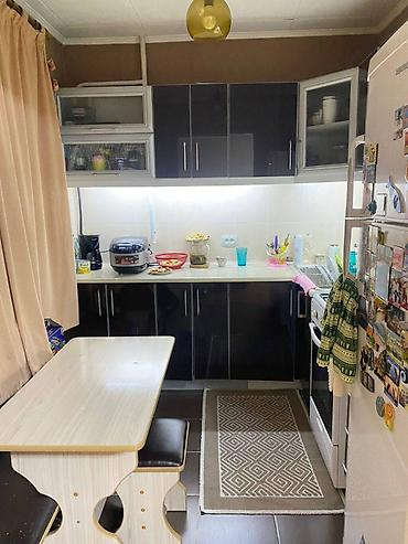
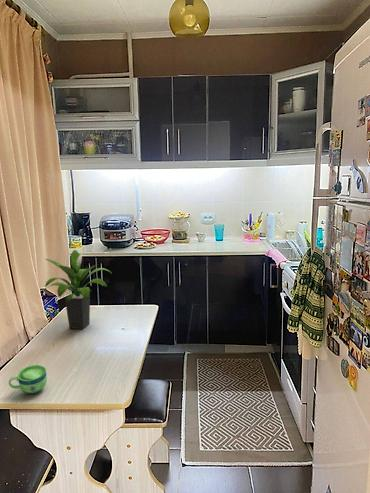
+ potted plant [44,249,111,330]
+ cup [8,364,48,394]
